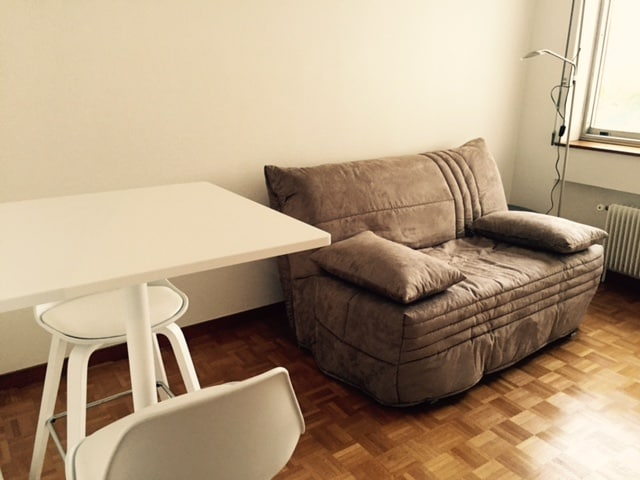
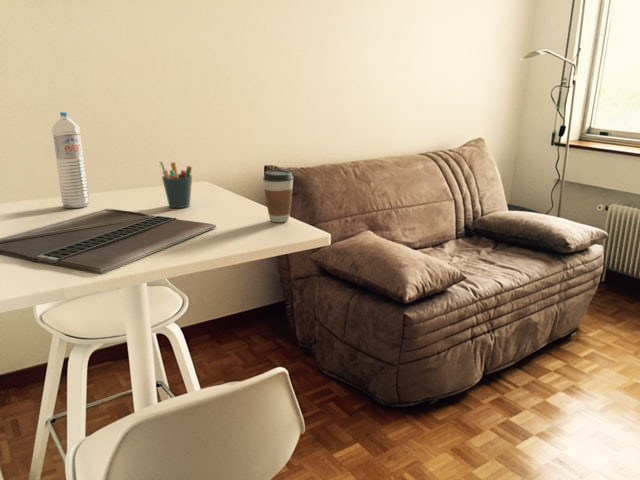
+ pen holder [159,160,193,209]
+ water bottle [51,111,90,209]
+ coffee cup [262,169,295,223]
+ laptop [0,207,217,275]
